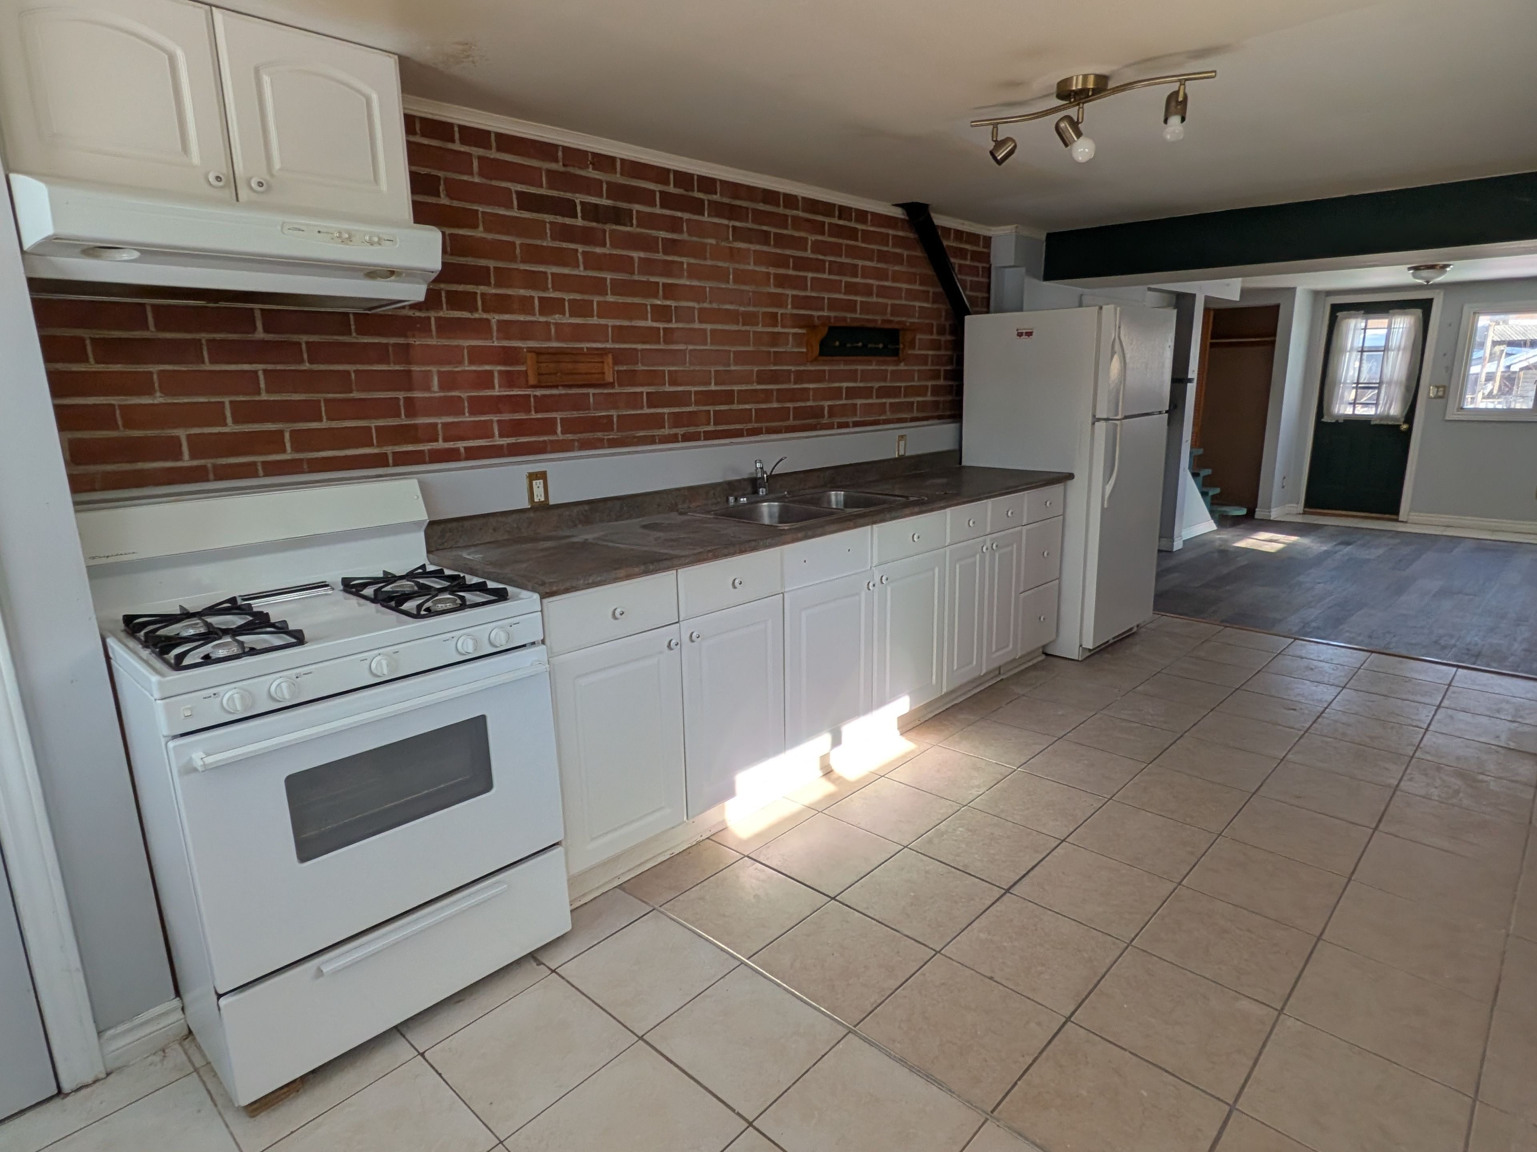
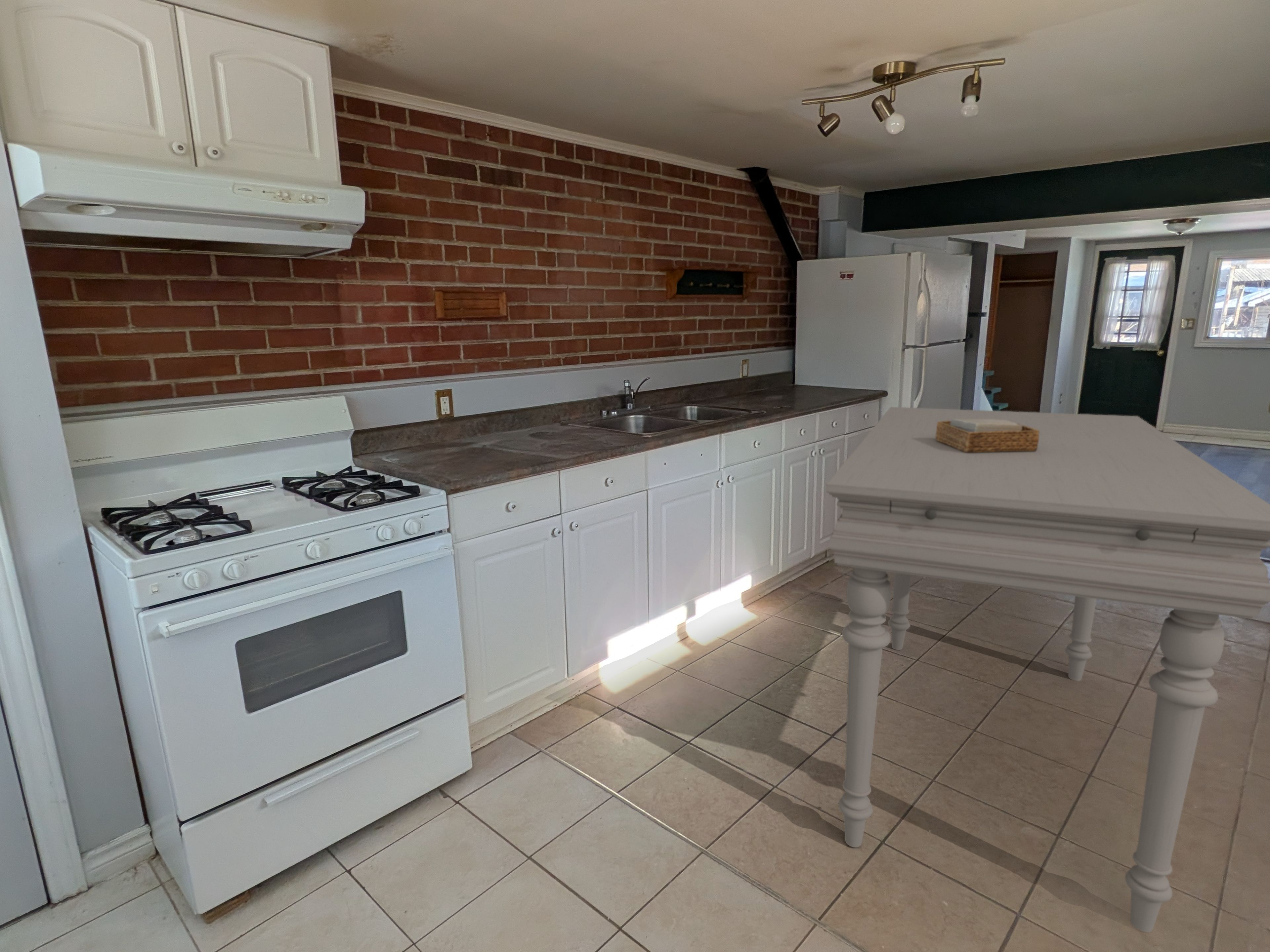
+ napkin holder [935,419,1039,453]
+ dining table [826,407,1270,933]
